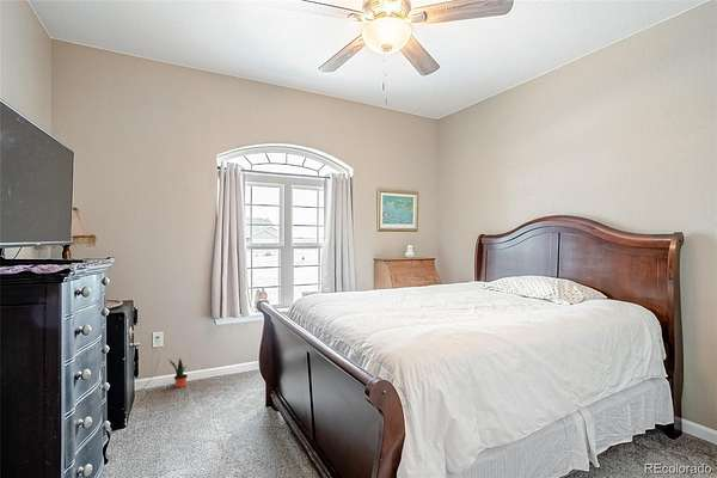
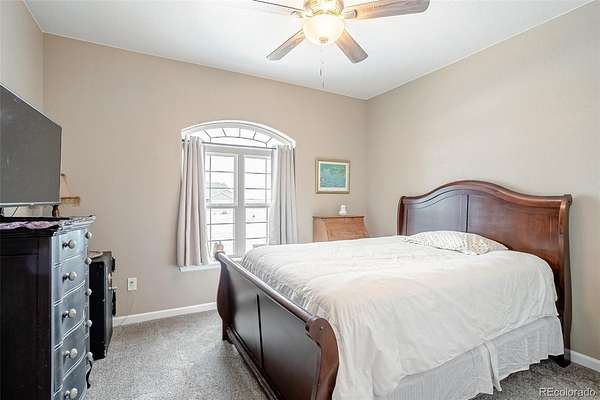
- potted plant [168,357,189,388]
